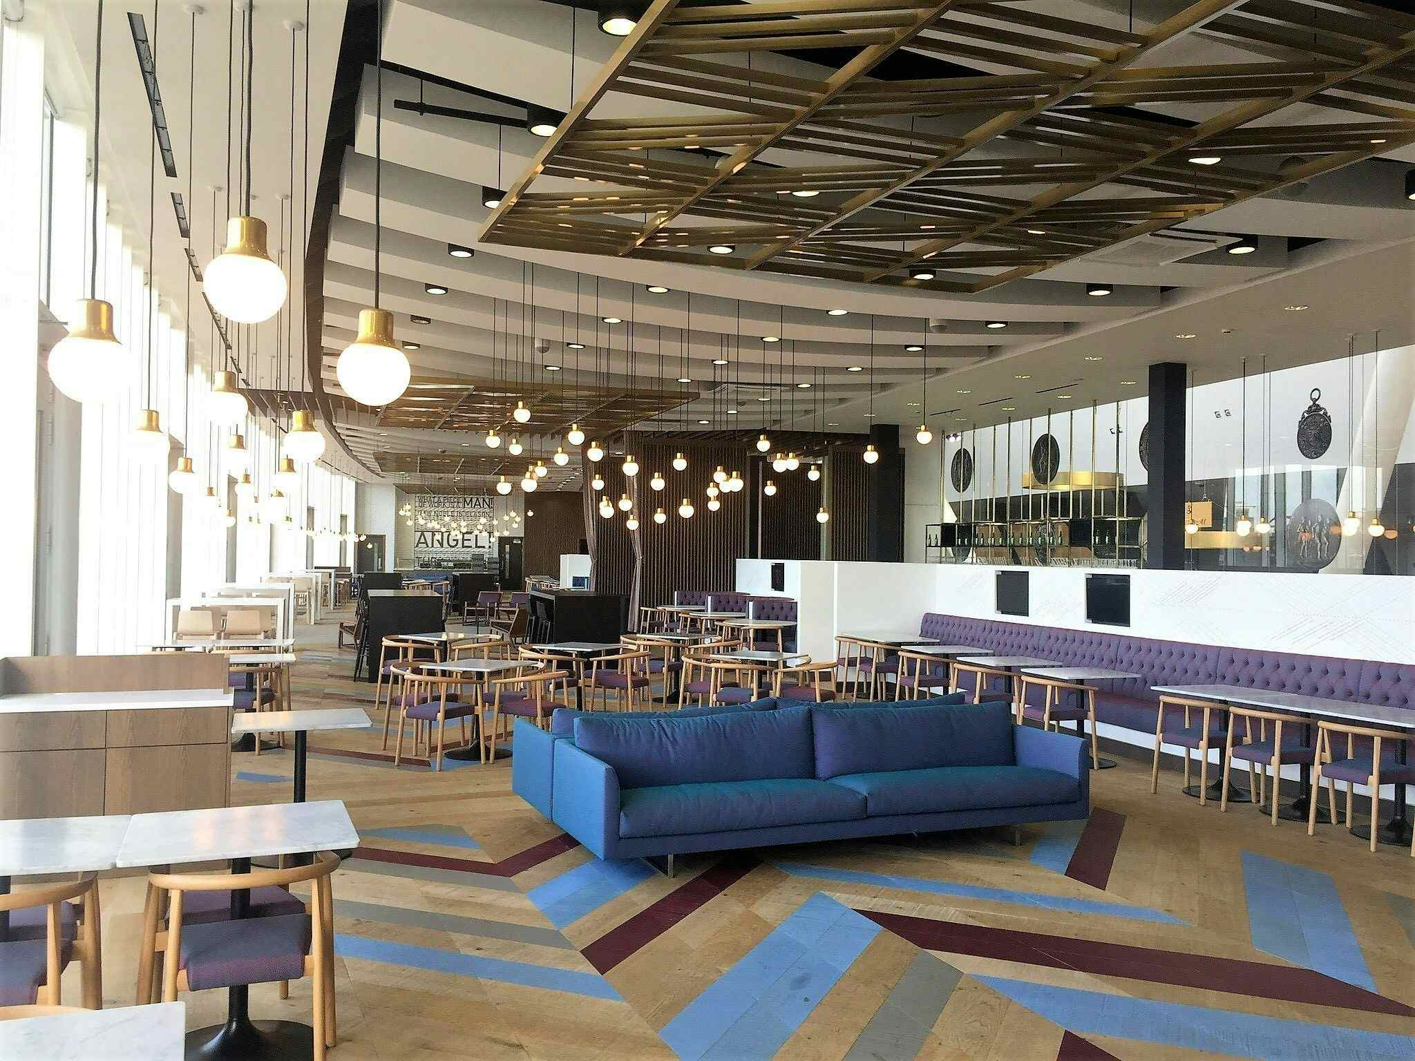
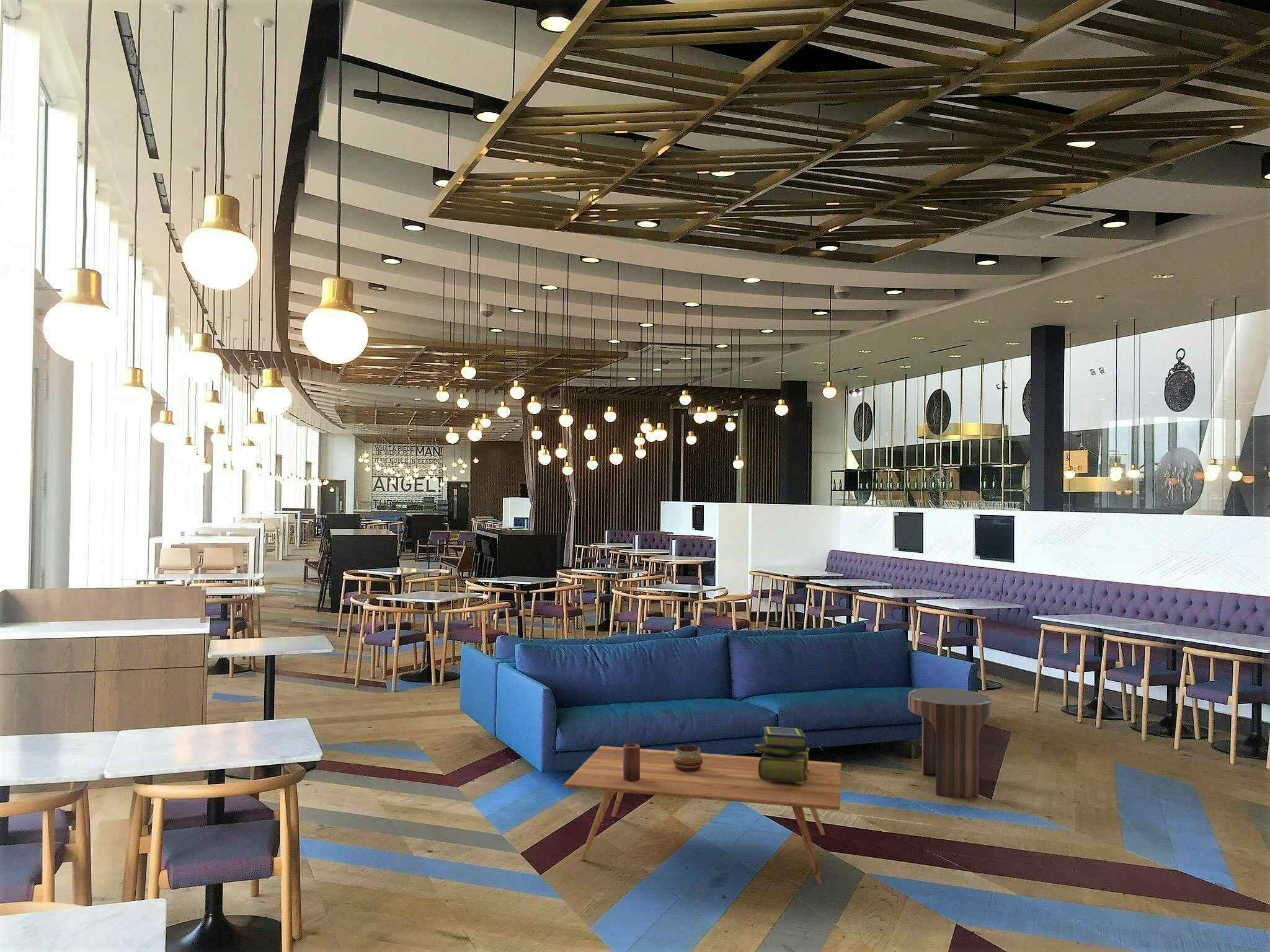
+ candle [623,743,641,781]
+ decorative bowl [673,744,703,771]
+ stack of books [754,726,810,784]
+ coffee table [562,746,842,884]
+ side table [908,687,993,798]
